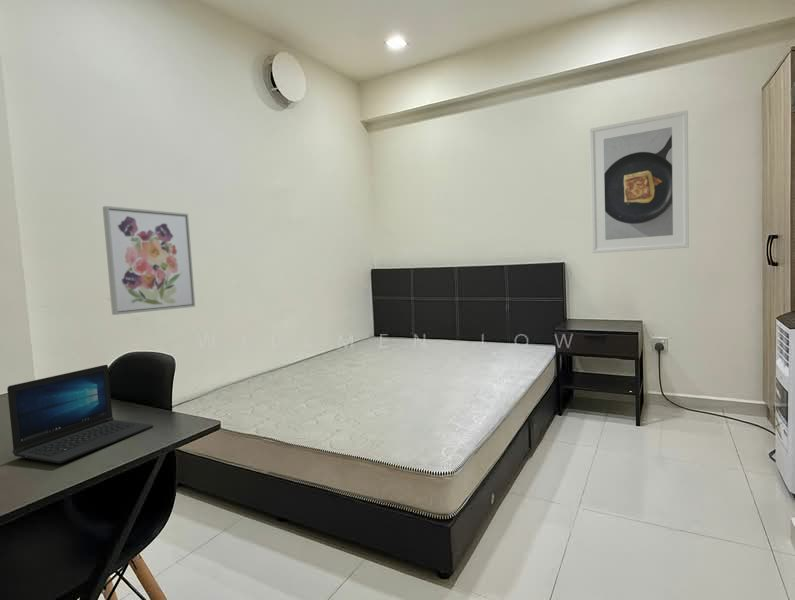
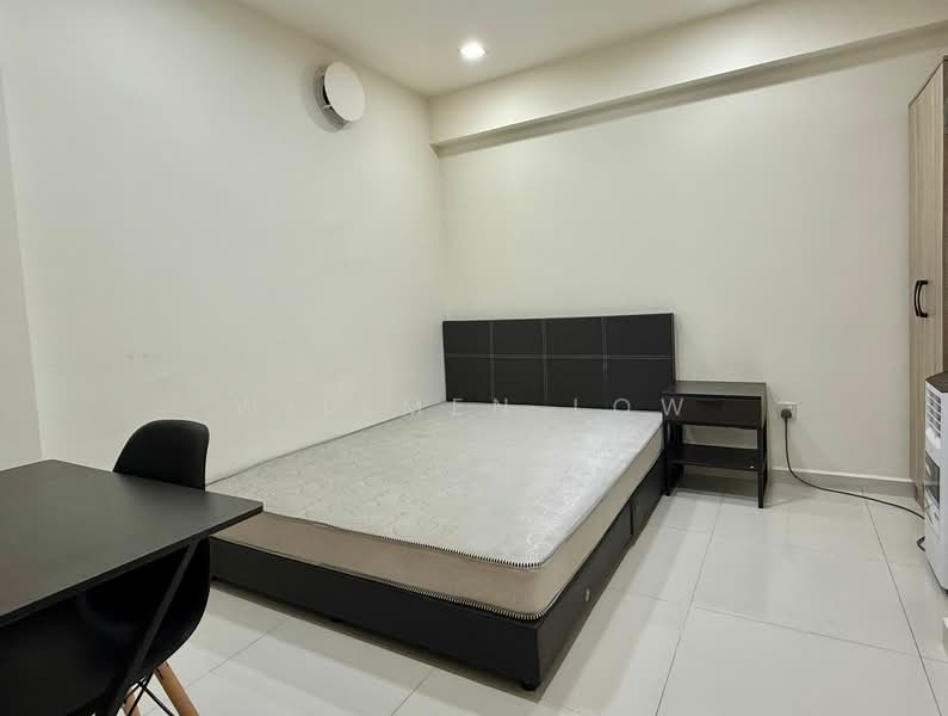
- laptop [6,364,154,464]
- wall art [102,205,196,316]
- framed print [589,109,690,254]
